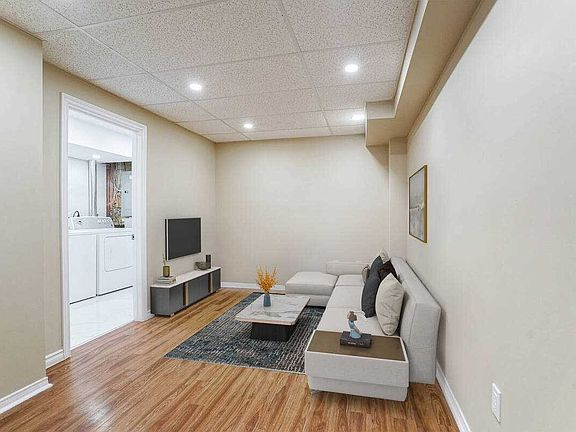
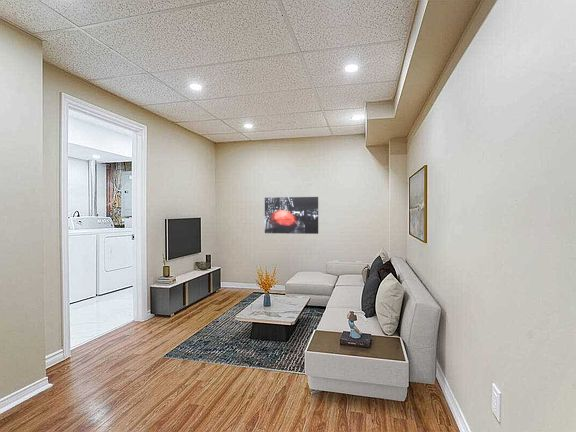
+ wall art [264,196,319,235]
